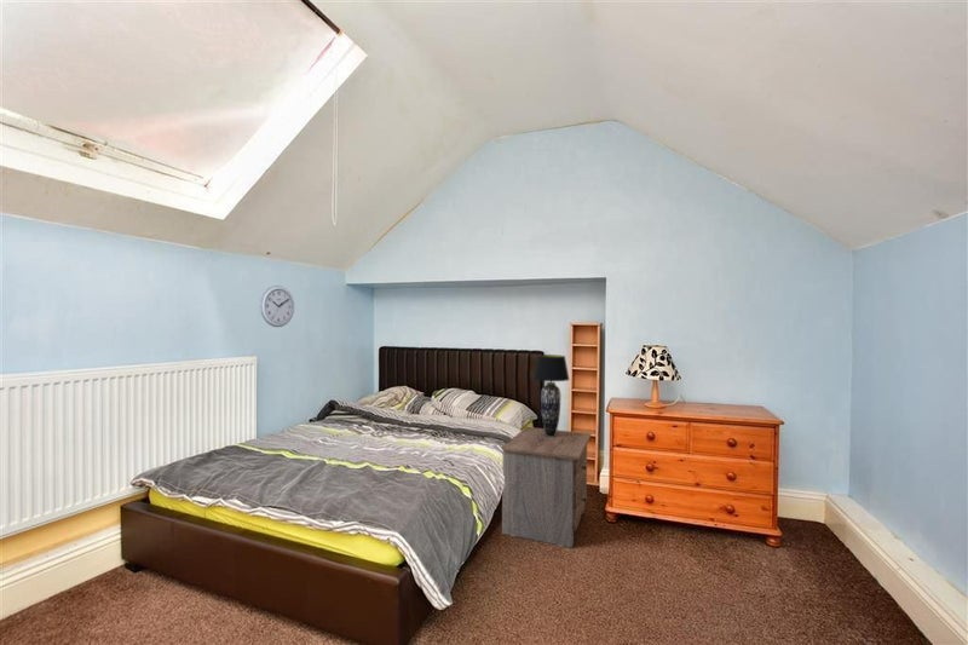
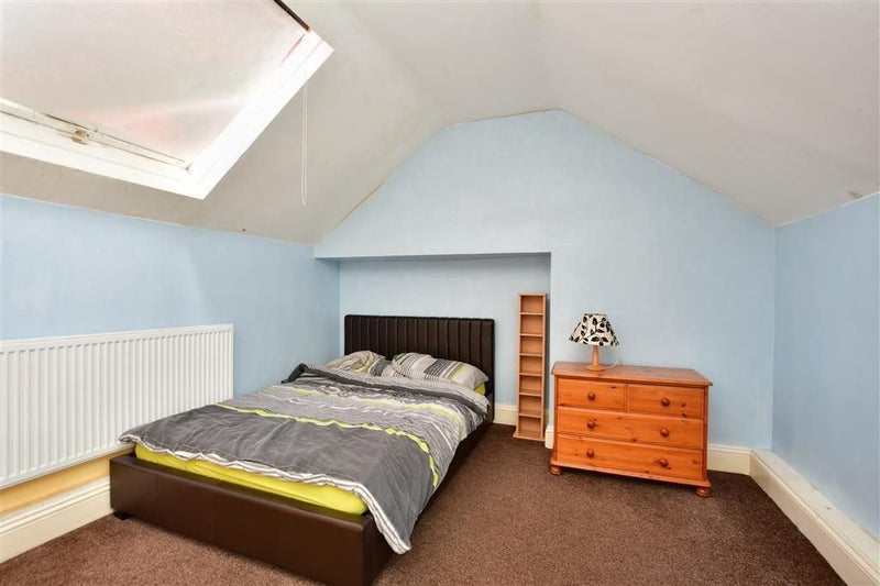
- nightstand [501,426,592,549]
- table lamp [531,353,571,437]
- wall clock [259,284,295,328]
